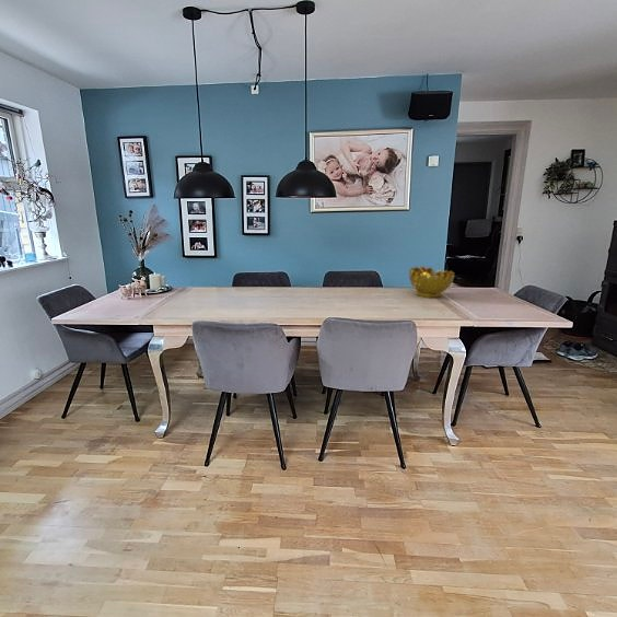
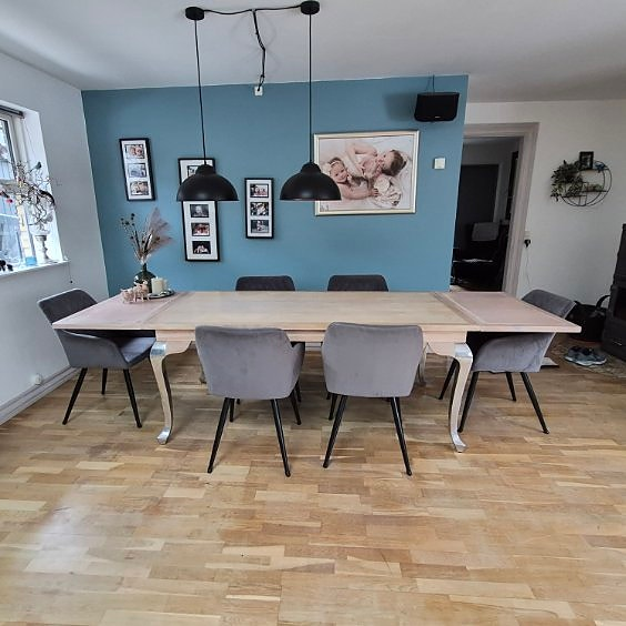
- decorative bowl [408,265,455,299]
